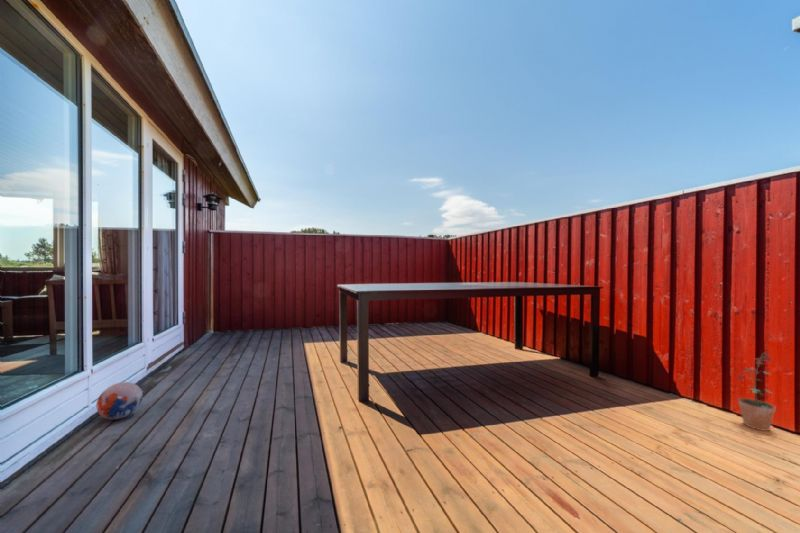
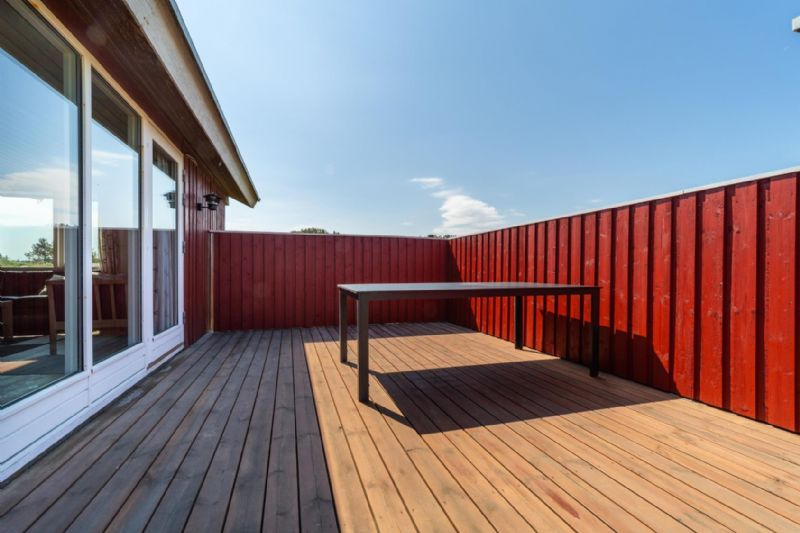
- ball [95,381,144,420]
- potted plant [734,352,777,432]
